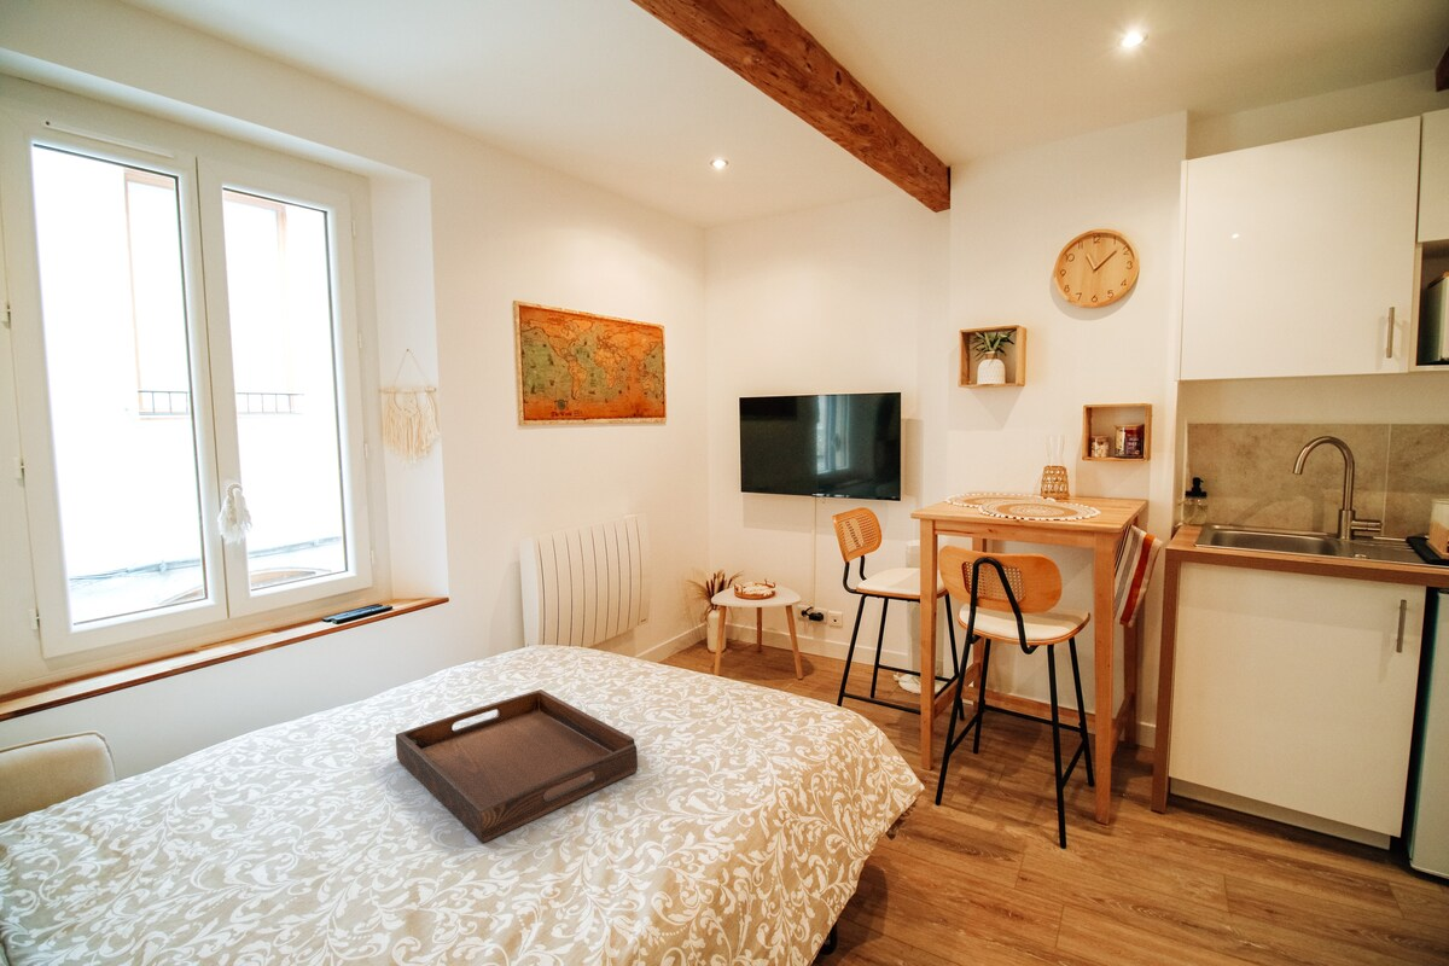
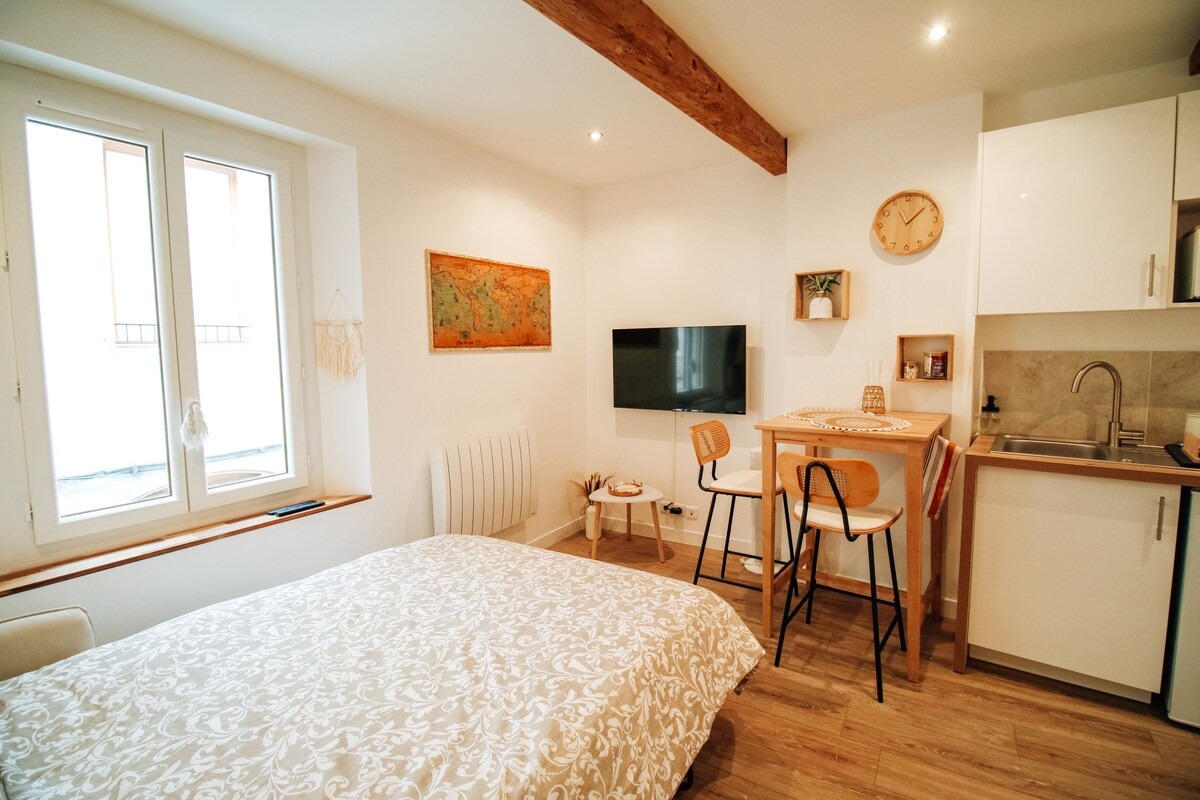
- serving tray [395,688,639,844]
